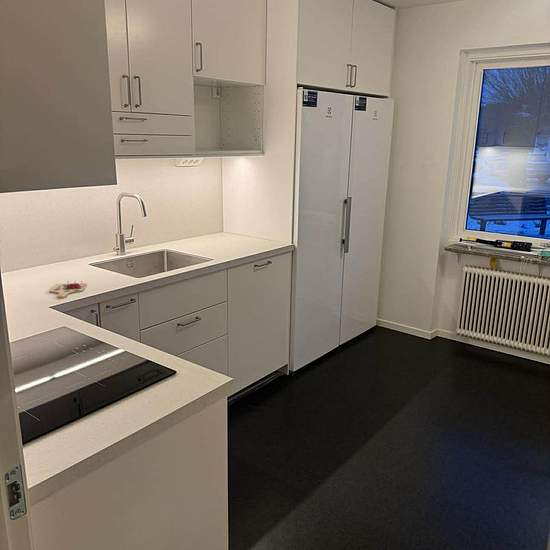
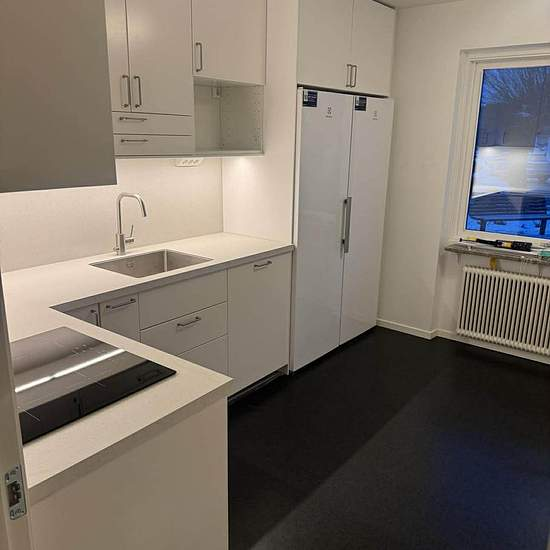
- cutting board [48,280,88,299]
